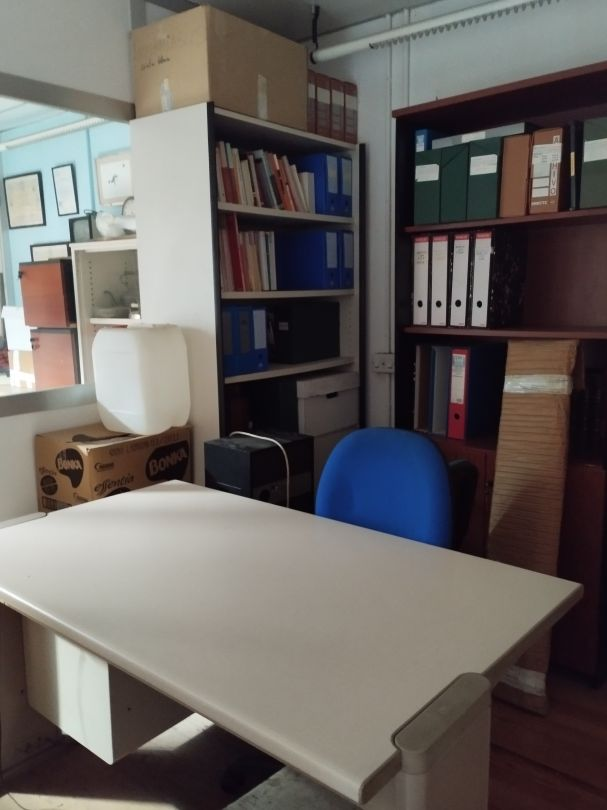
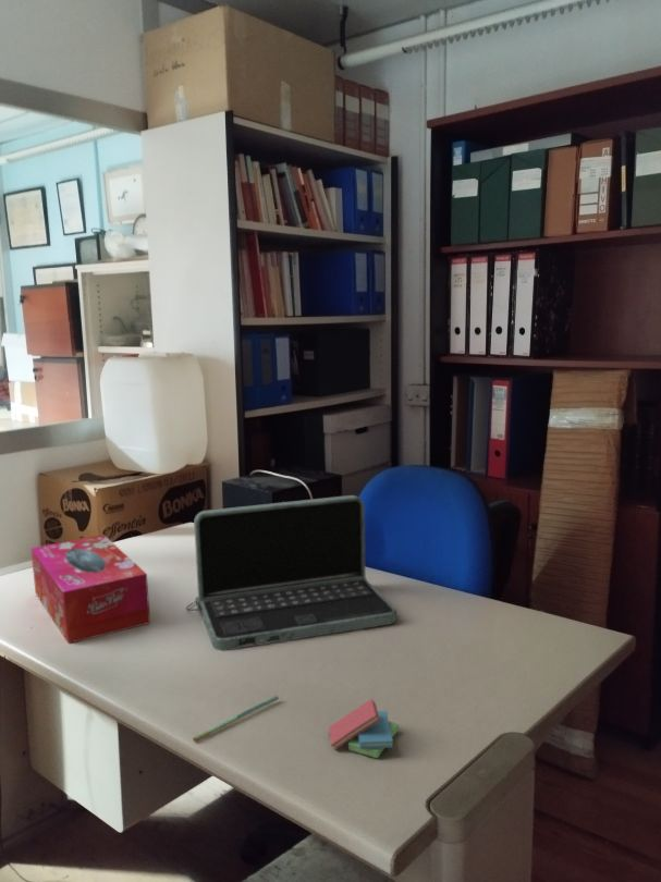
+ sticky notes [328,698,400,759]
+ pen [192,695,280,743]
+ laptop [185,494,397,651]
+ tissue box [29,534,151,645]
